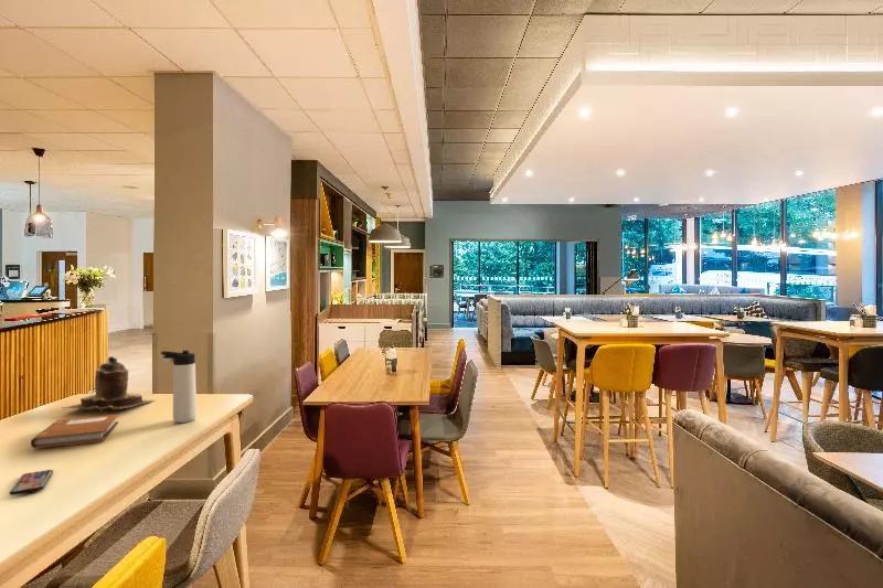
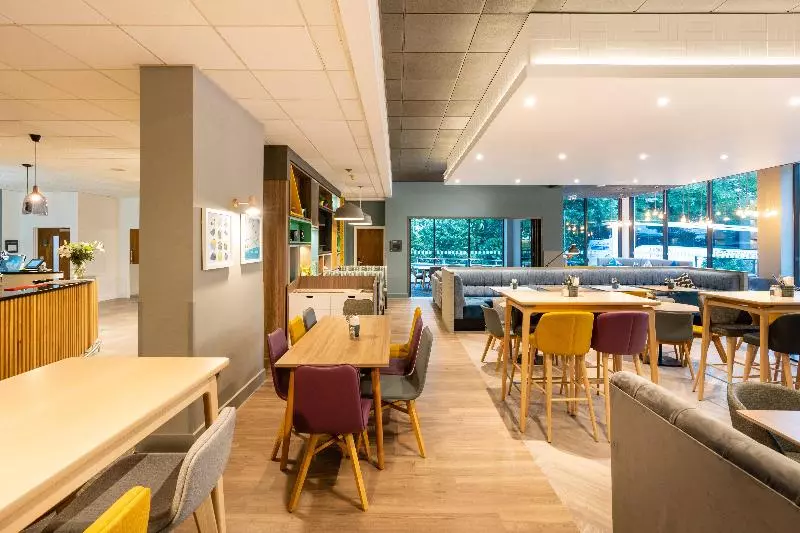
- smartphone [8,469,54,496]
- thermos bottle [160,350,198,424]
- notebook [30,414,120,449]
- teapot [62,355,155,414]
